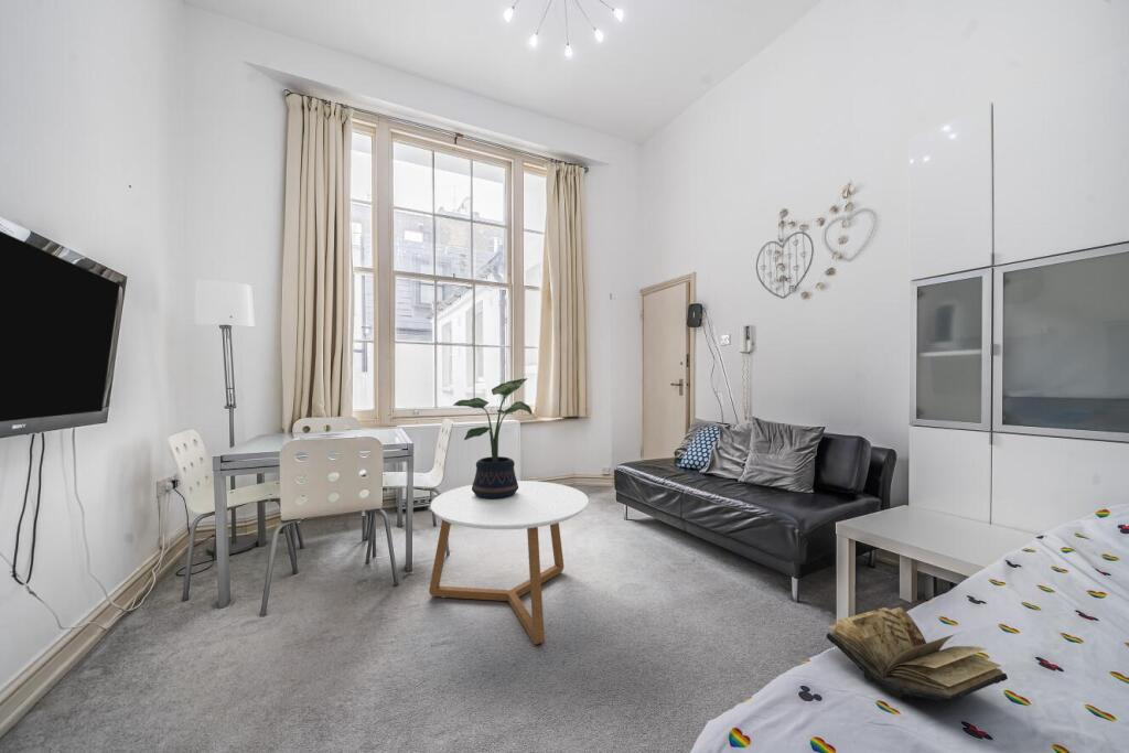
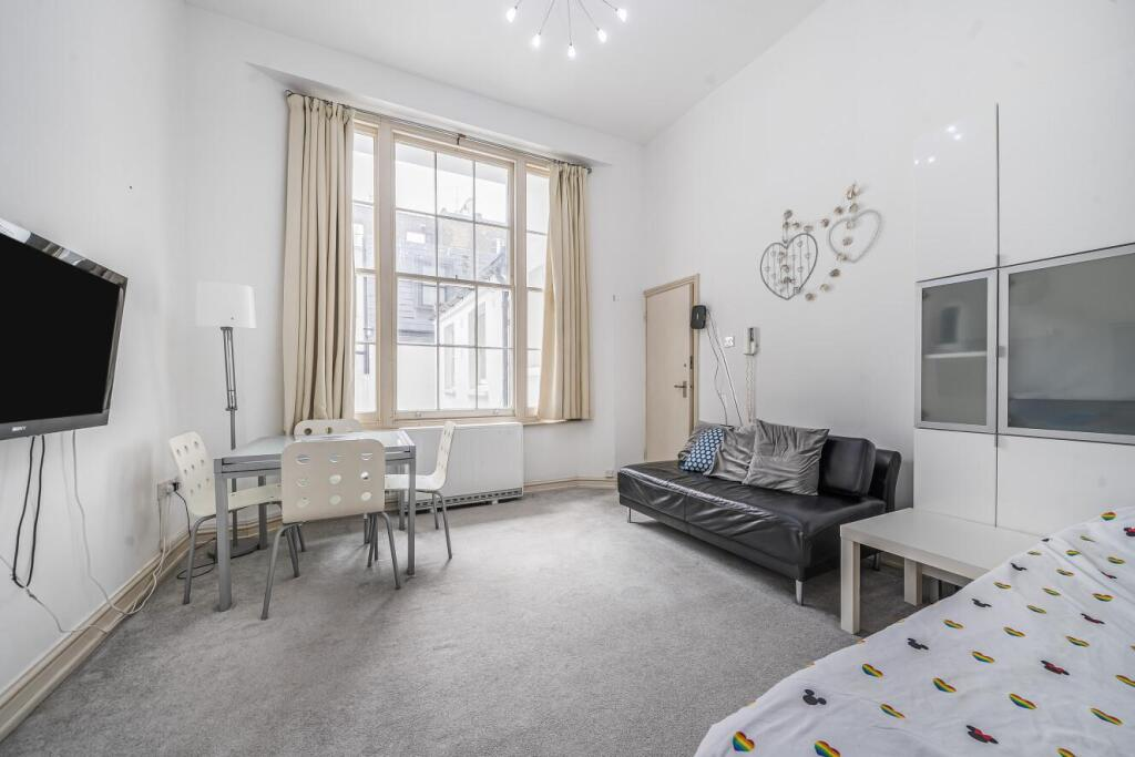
- potted plant [452,377,533,499]
- coffee table [428,480,590,646]
- book [826,606,1009,704]
